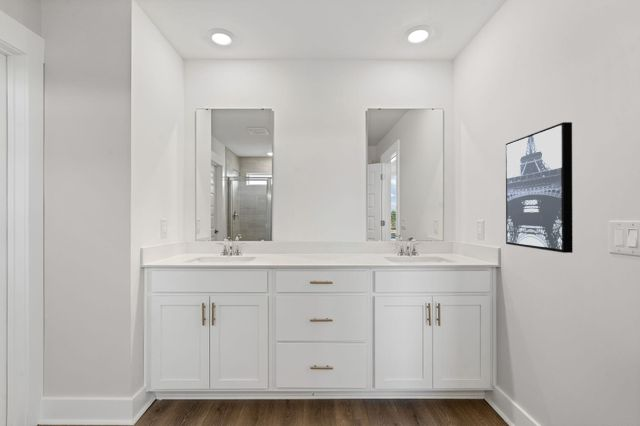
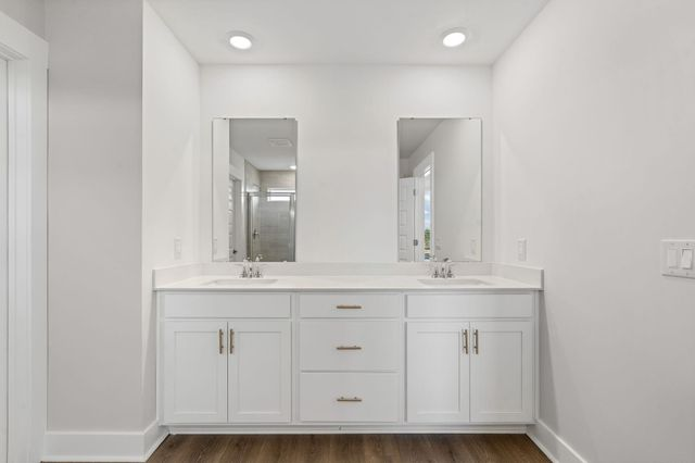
- wall art [505,121,574,254]
